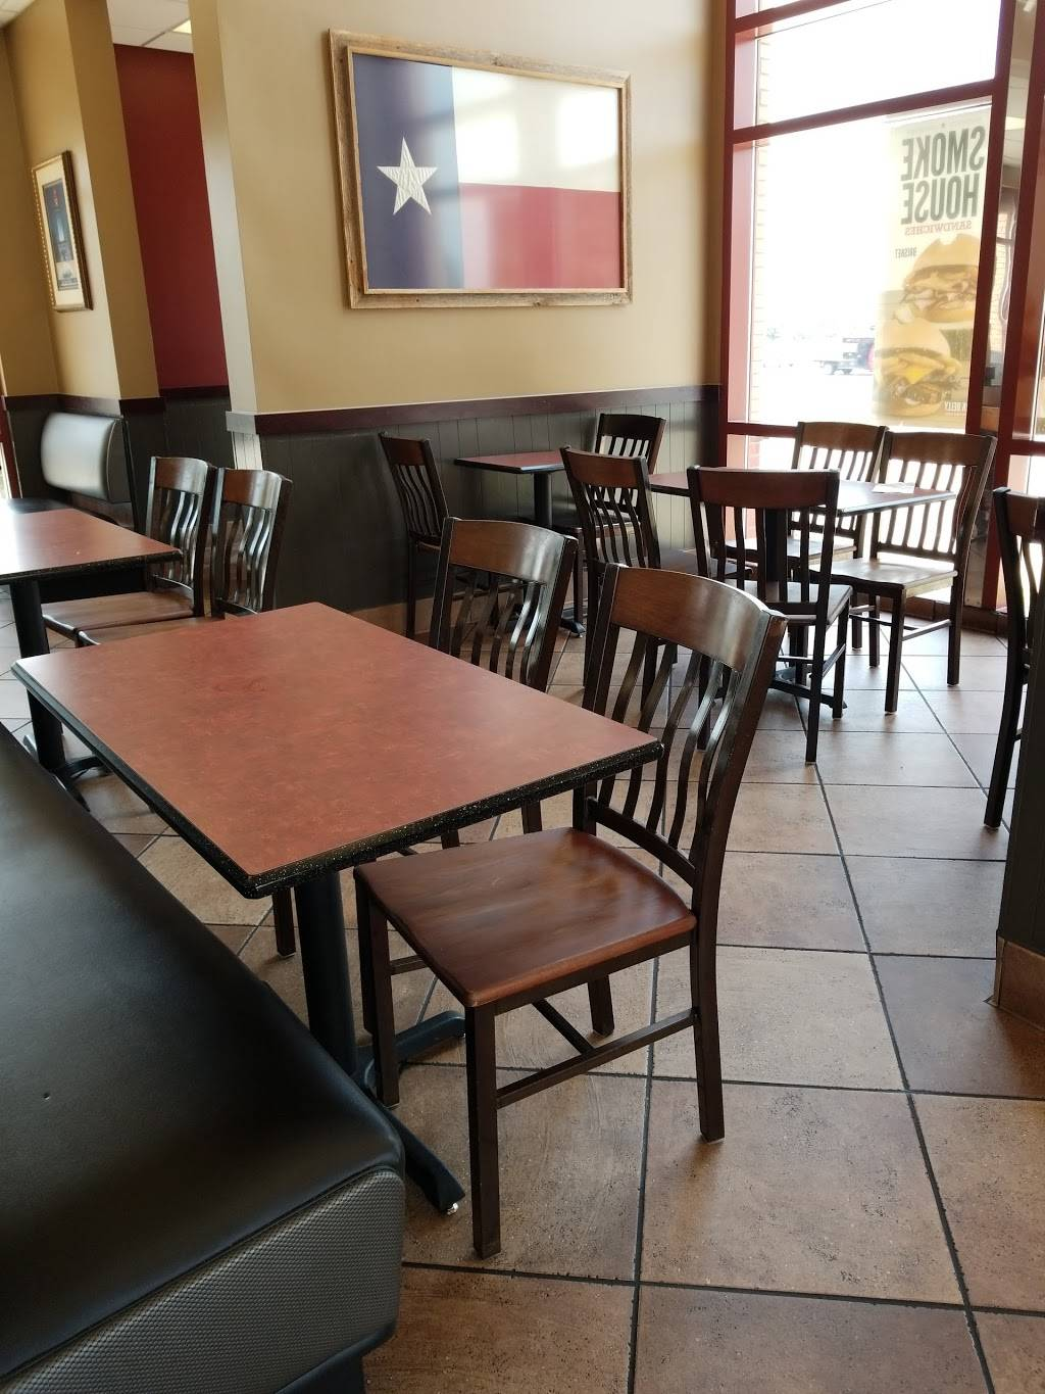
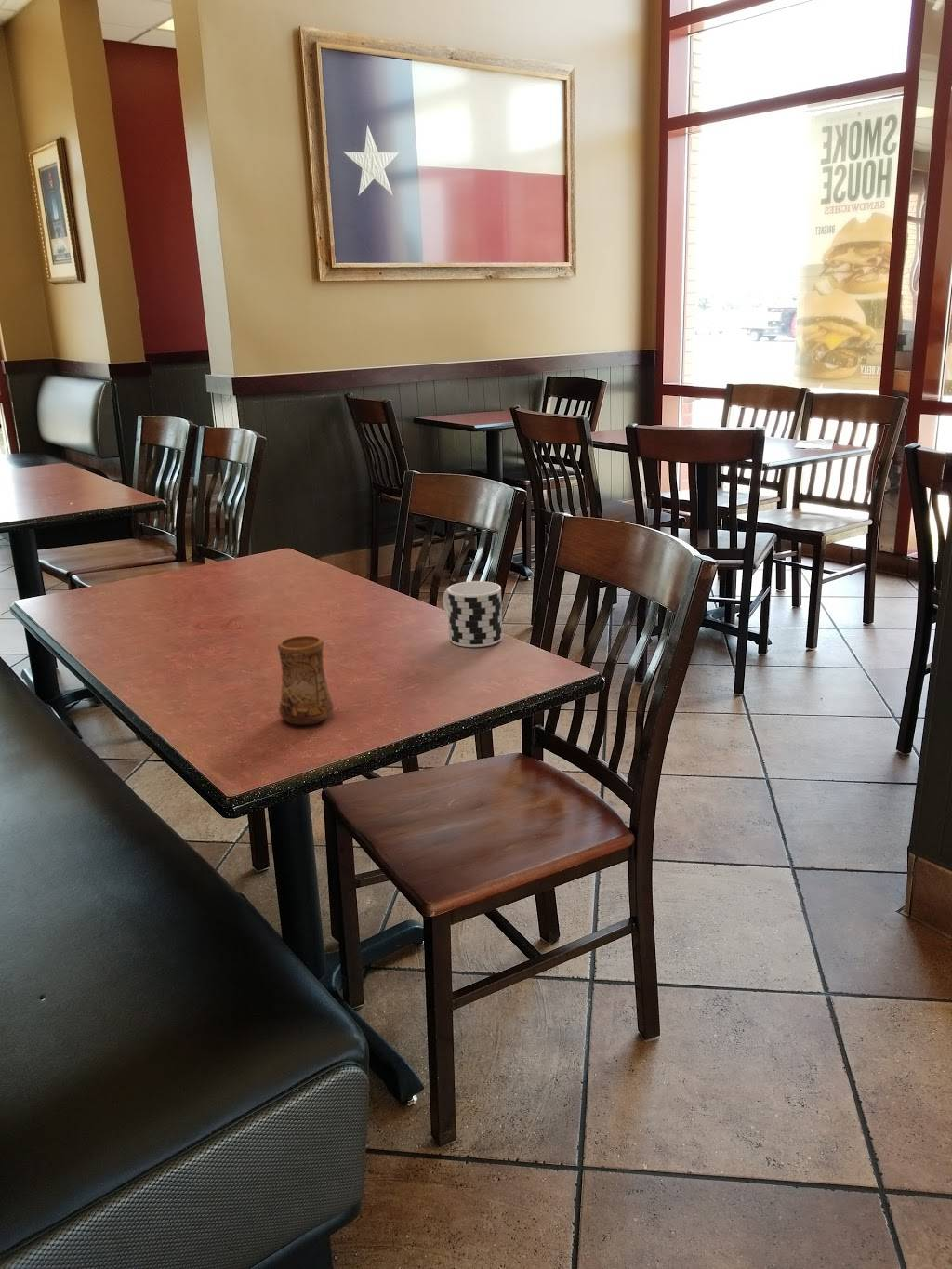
+ cup [277,634,335,727]
+ cup [443,580,503,648]
